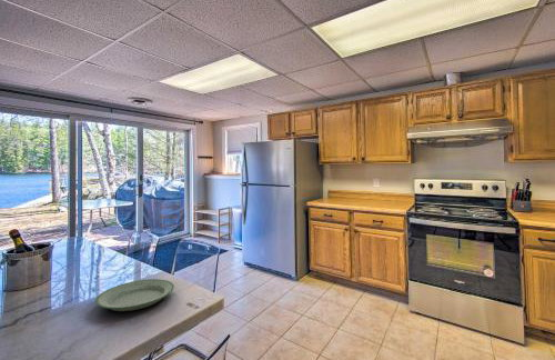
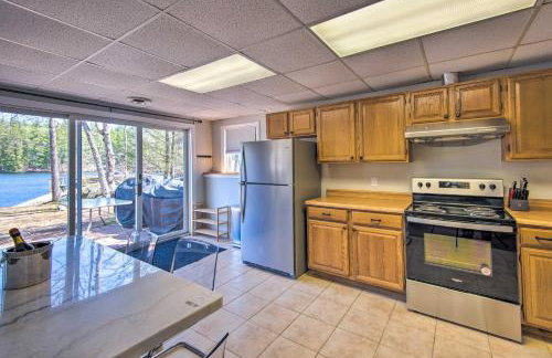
- plate [94,278,175,312]
